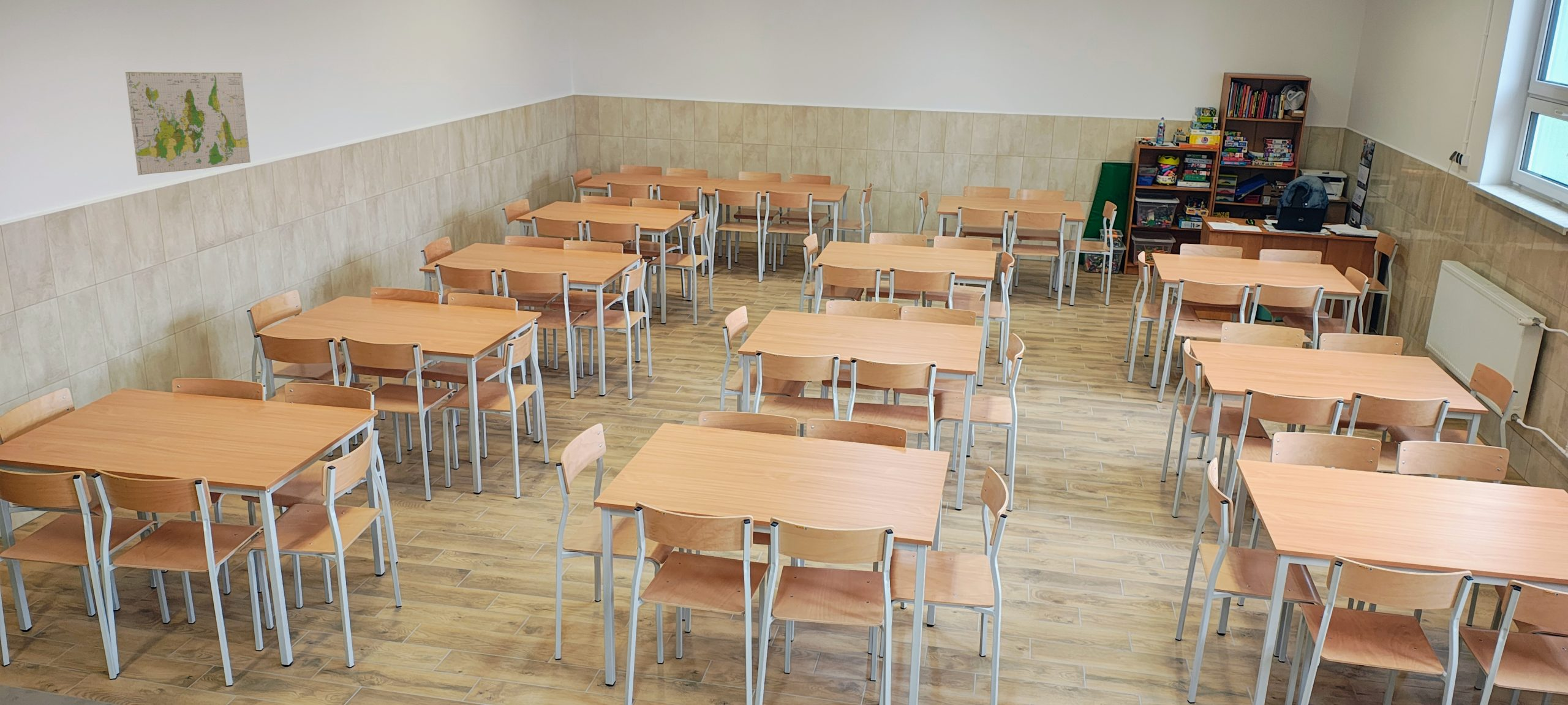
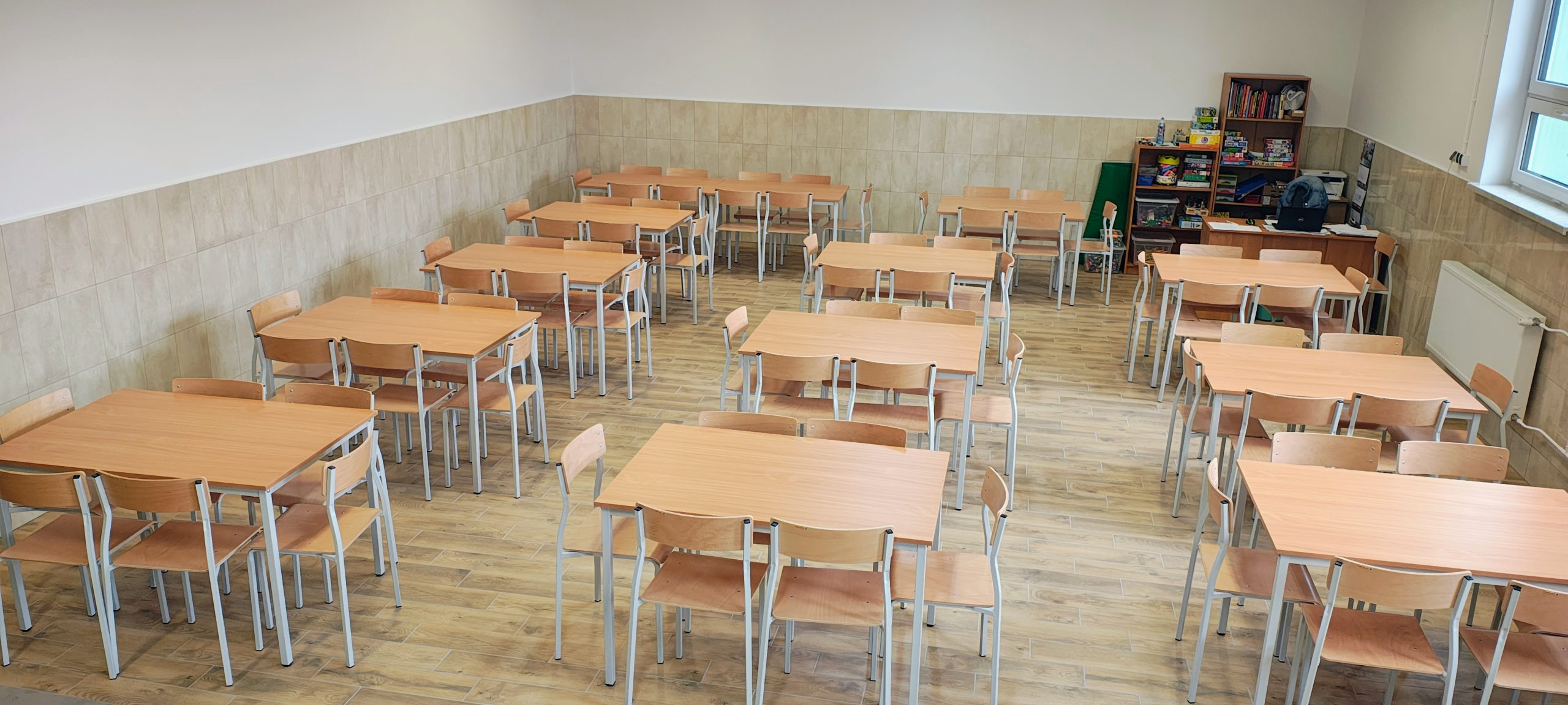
- map [125,72,251,176]
